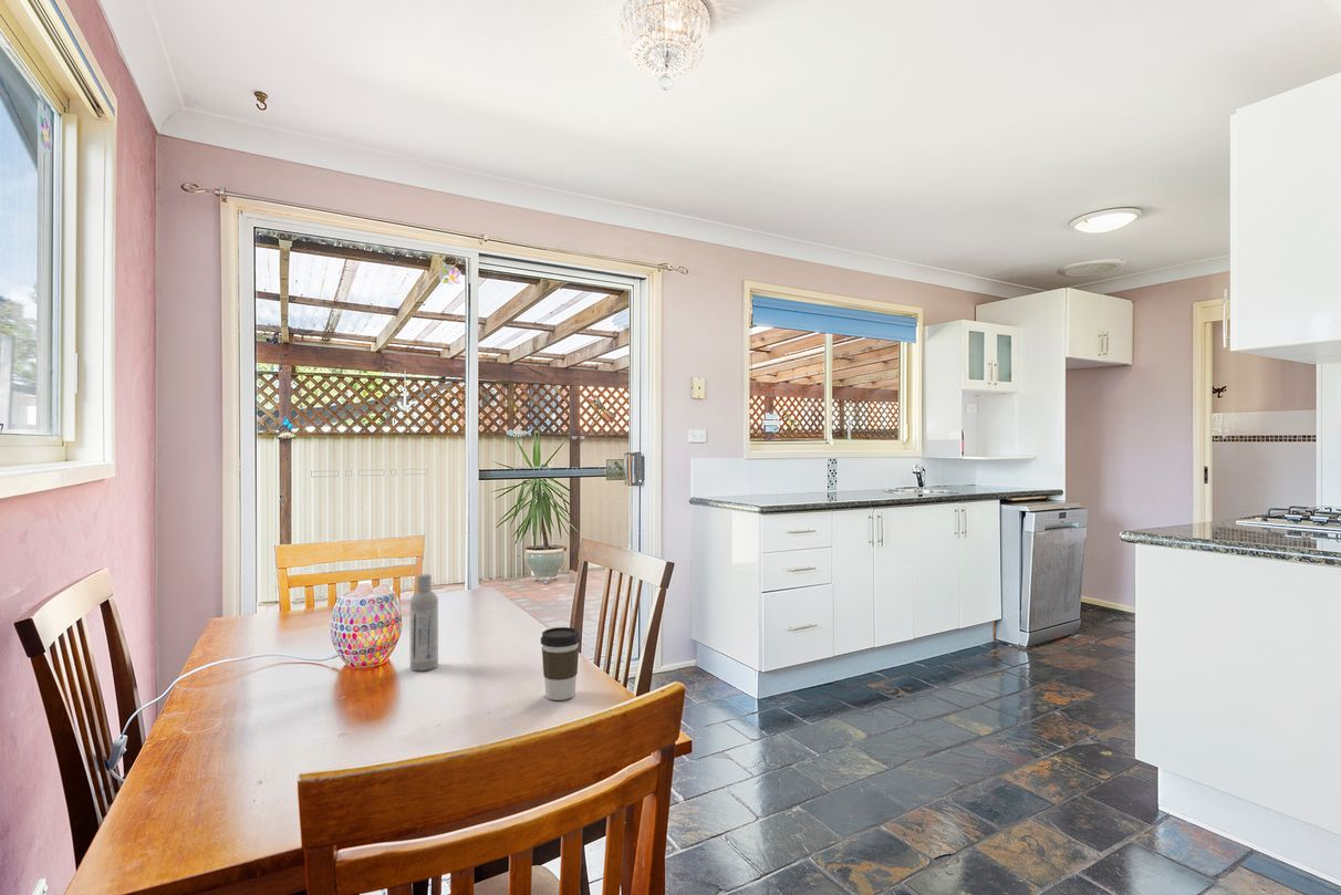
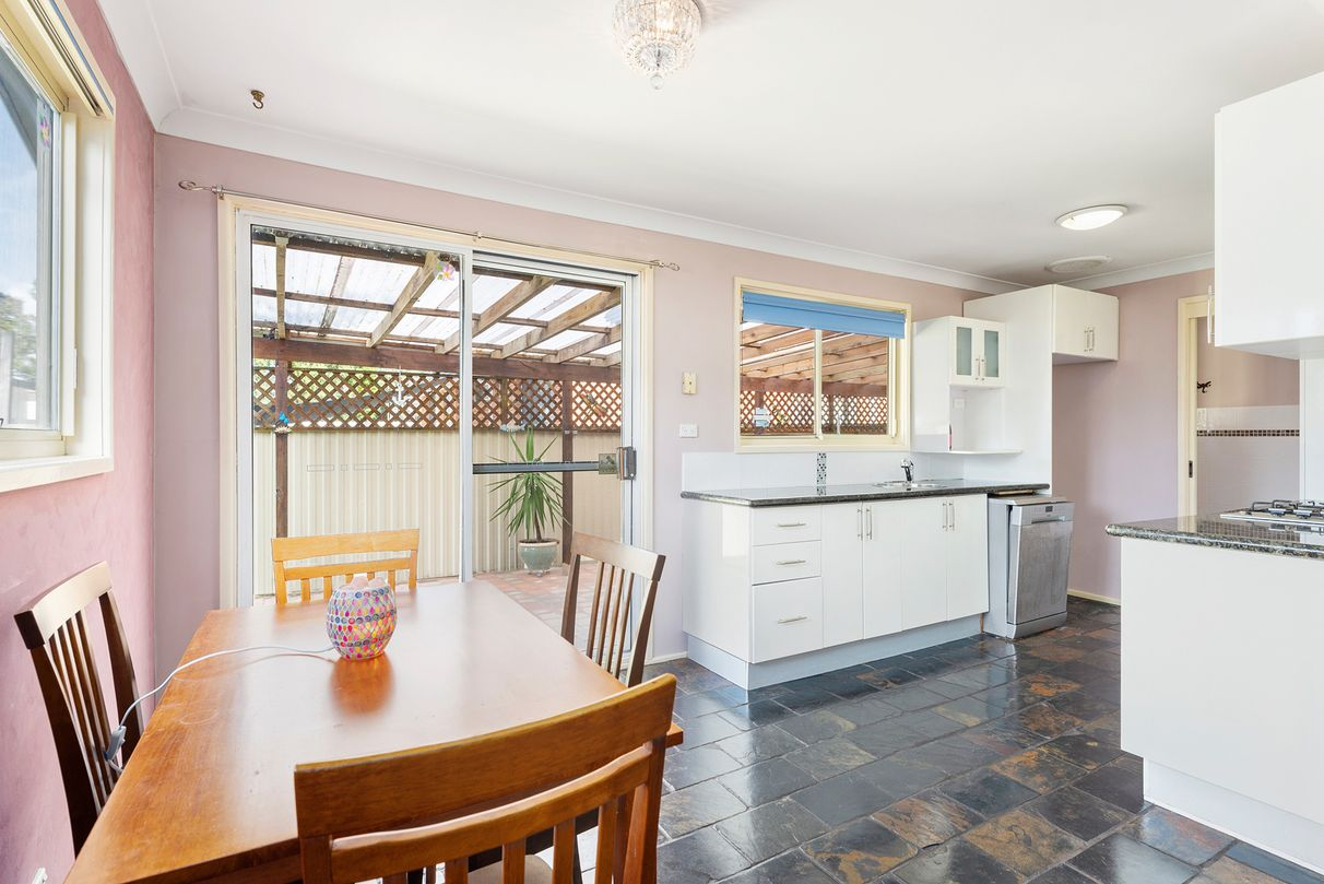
- coffee cup [540,626,581,701]
- bottle [409,572,439,672]
